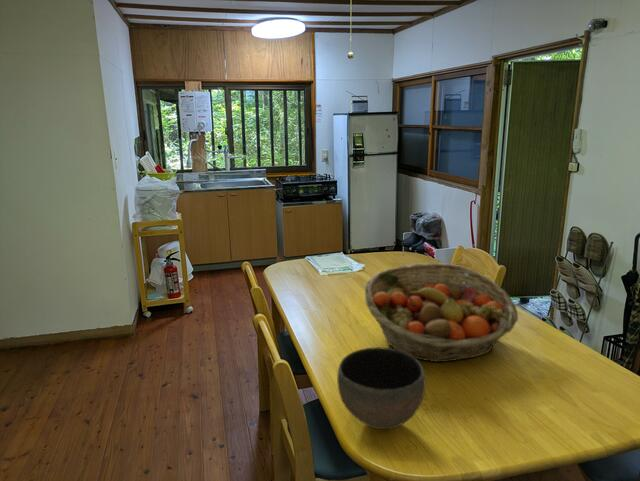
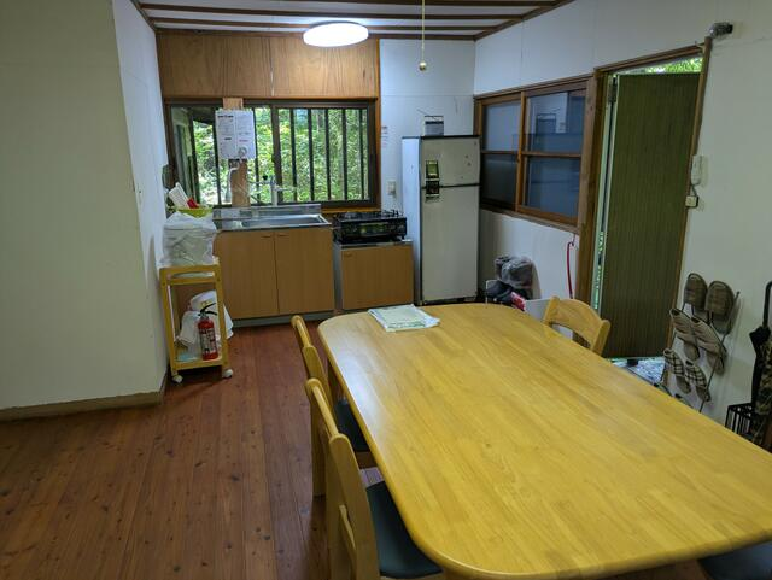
- fruit basket [364,262,519,363]
- bowl [336,346,426,430]
